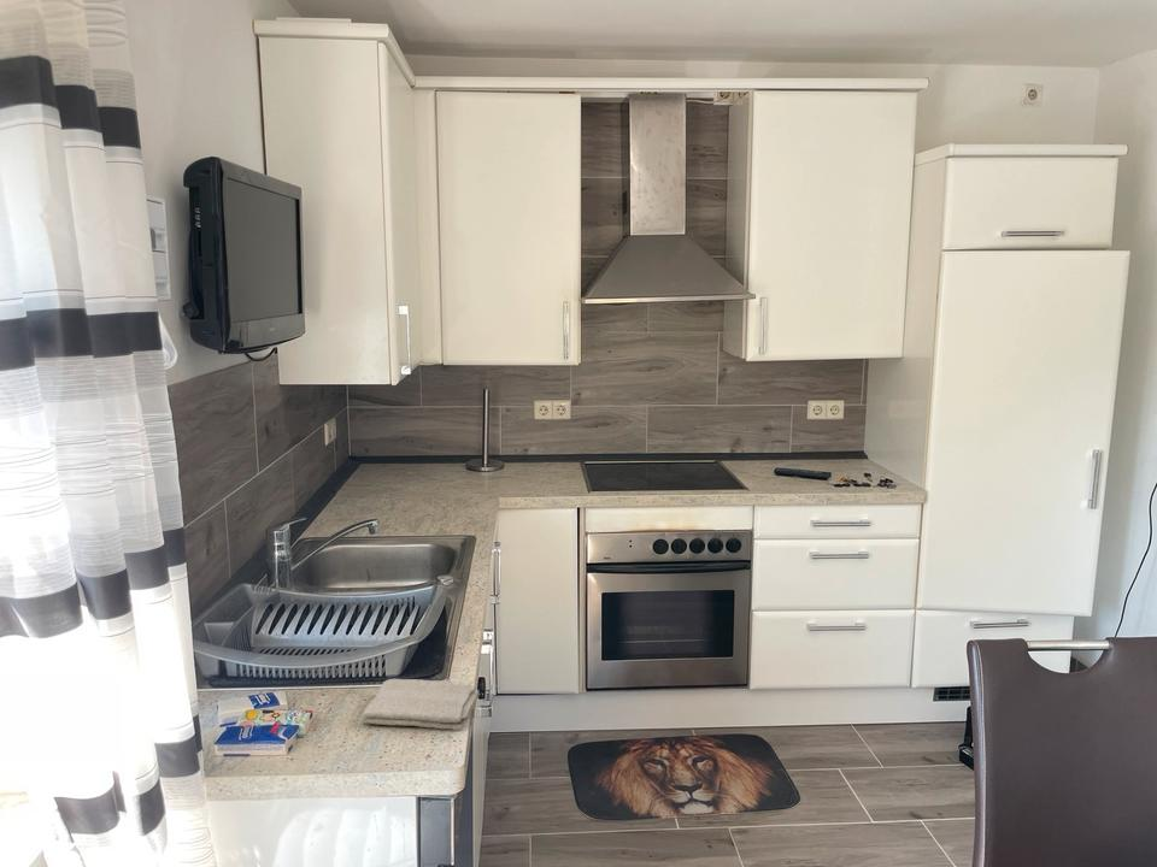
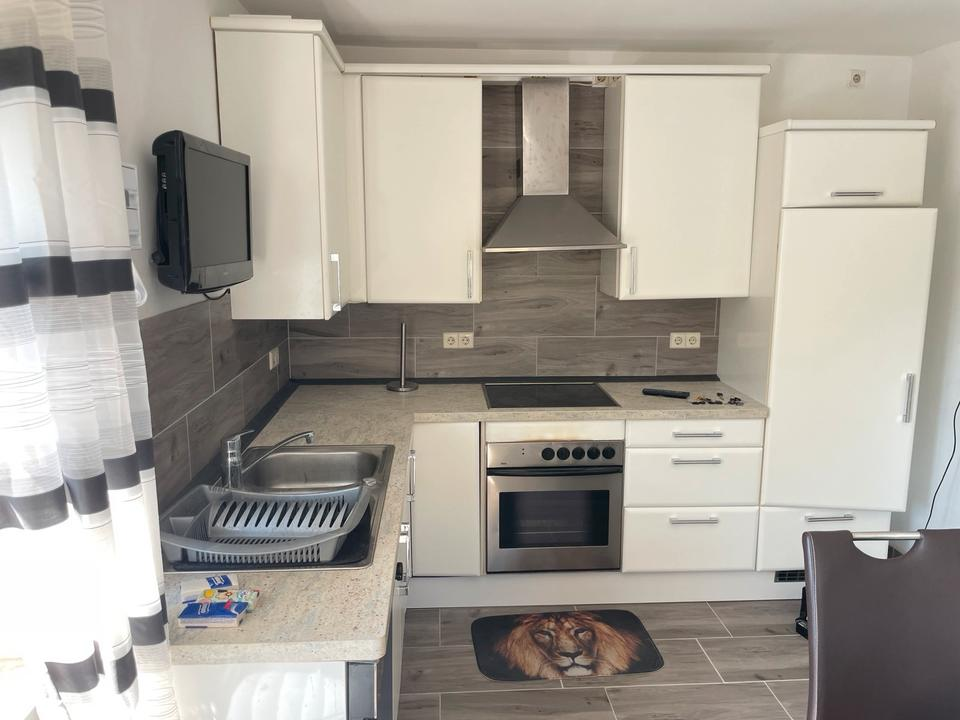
- washcloth [360,678,480,732]
